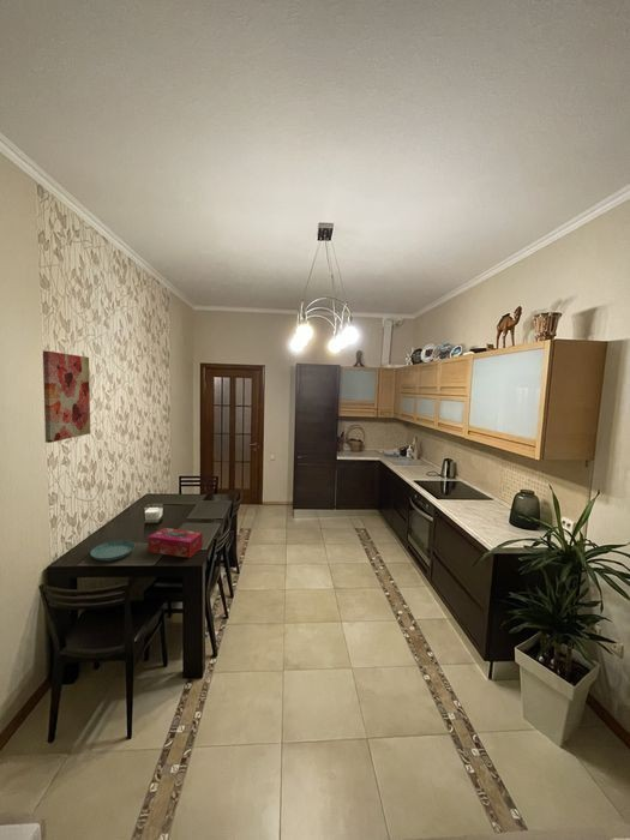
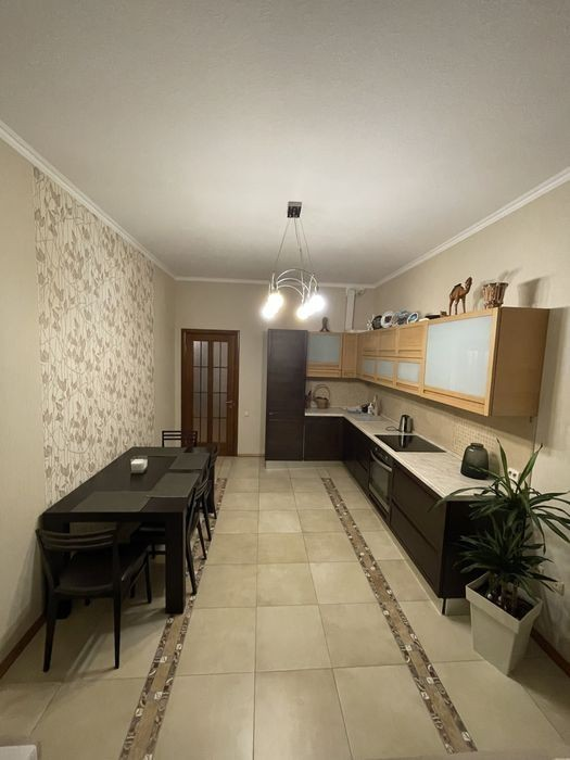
- wall art [42,349,91,444]
- tissue box [148,527,204,559]
- saucer [90,539,136,562]
